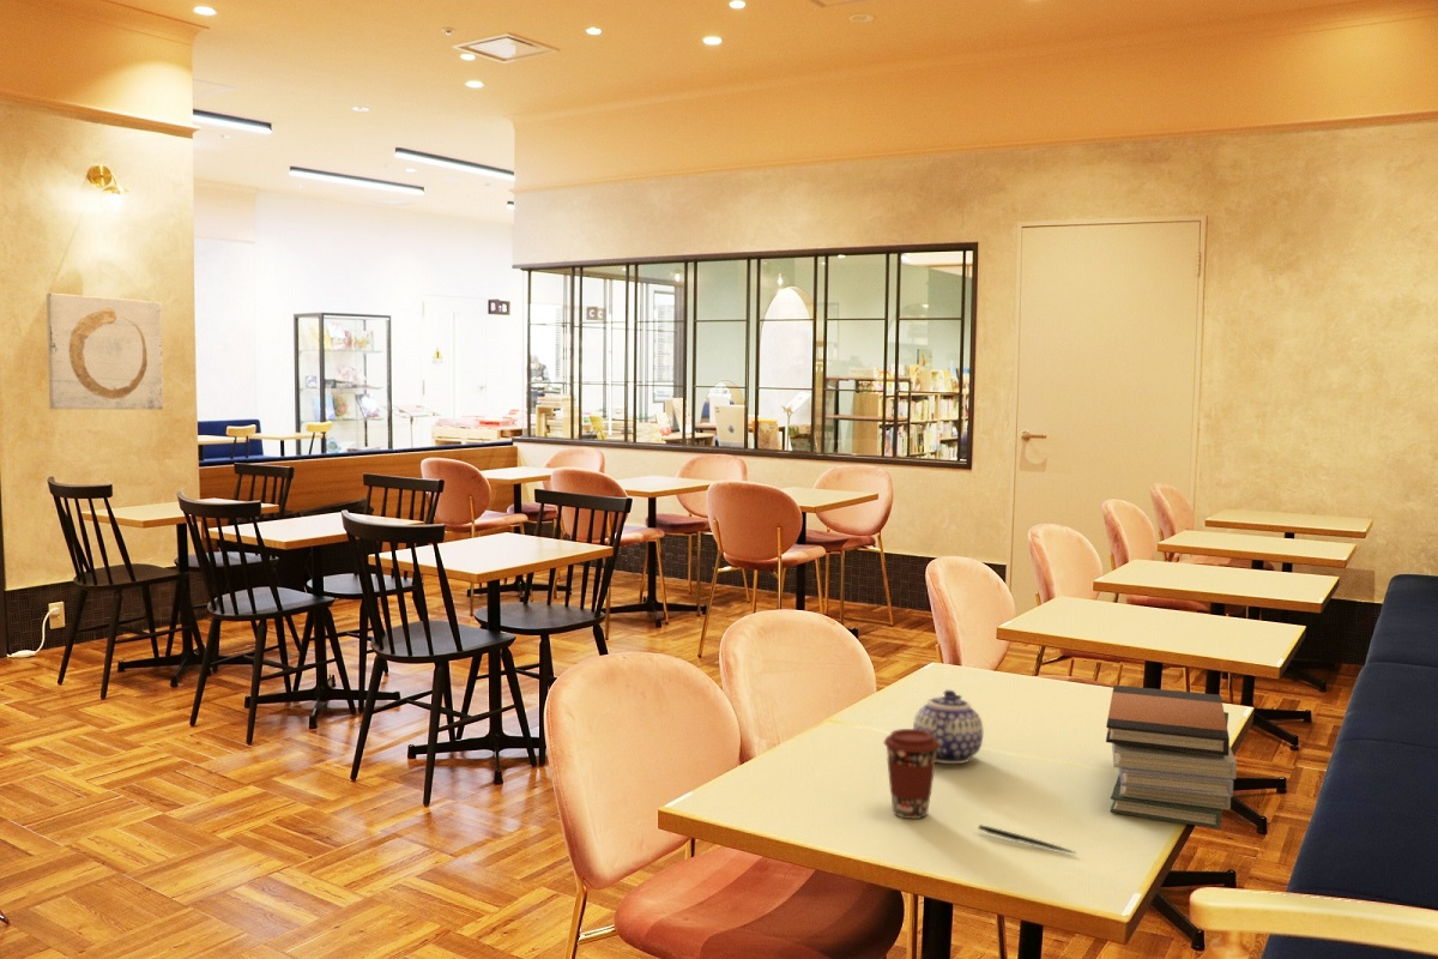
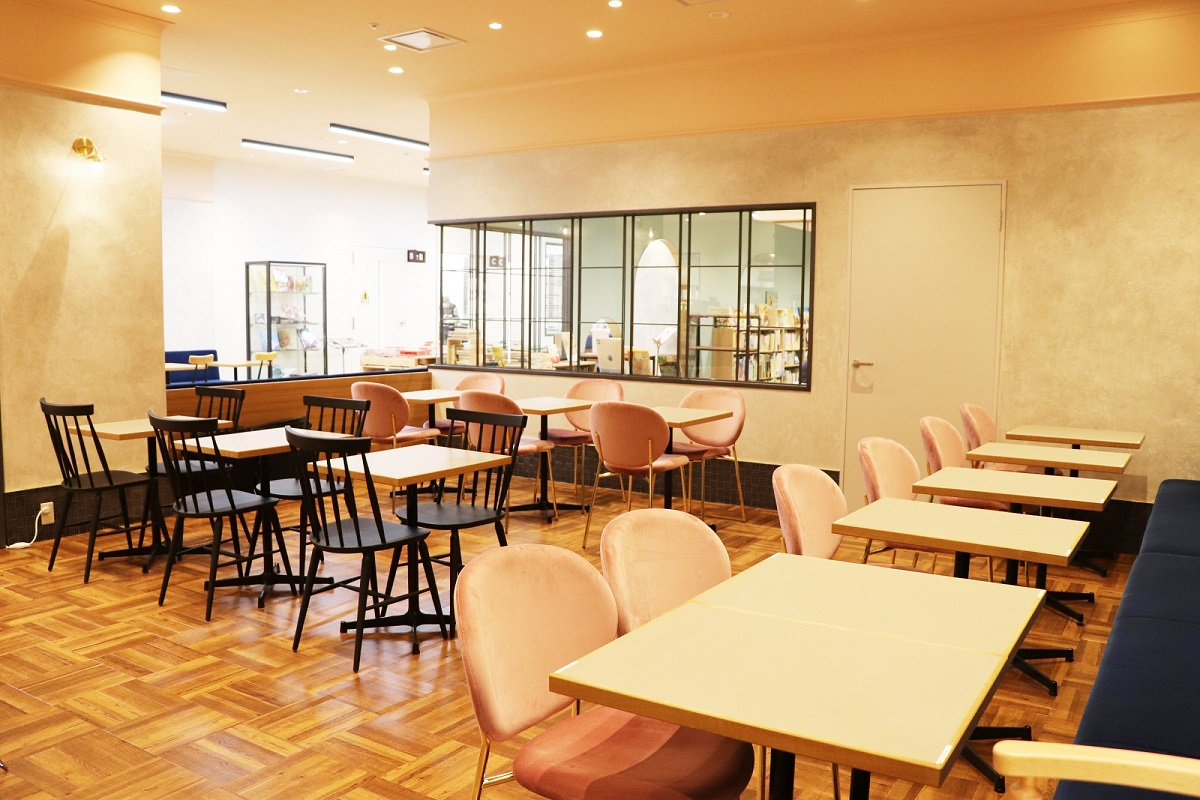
- wall art [46,292,164,410]
- pen [978,824,1077,855]
- book stack [1105,684,1238,830]
- coffee cup [883,728,939,820]
- teapot [912,689,984,765]
